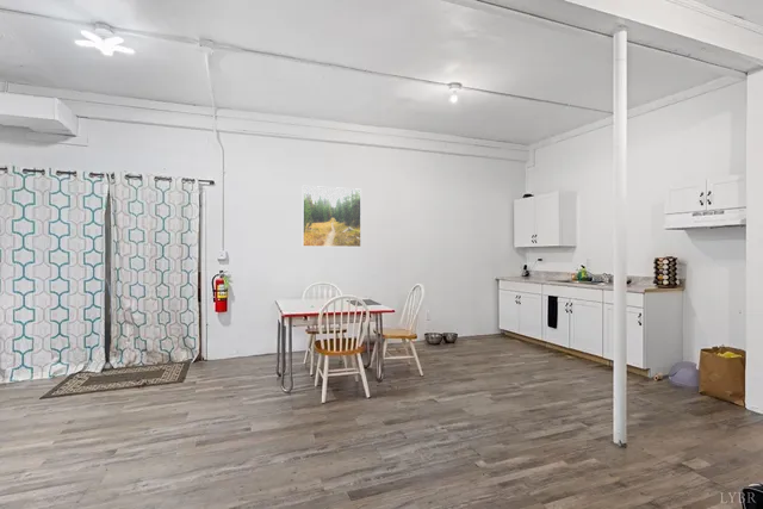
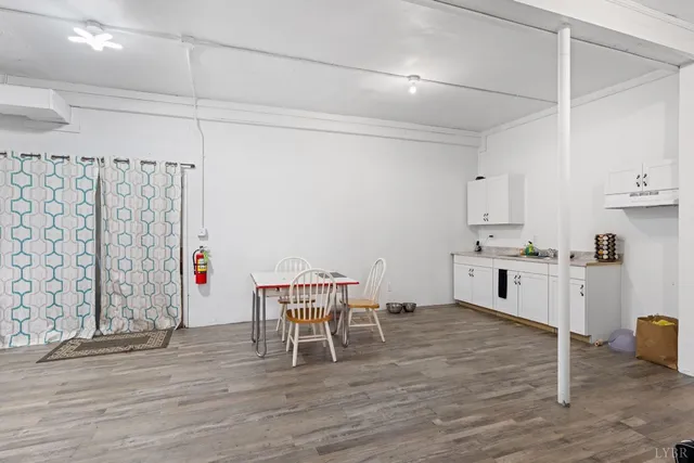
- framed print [302,185,362,248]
